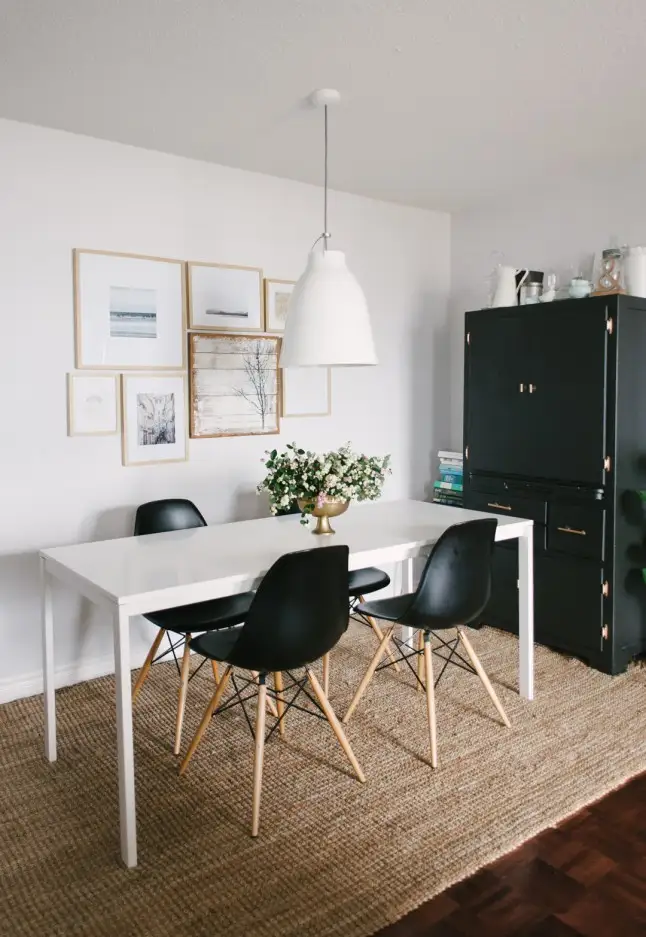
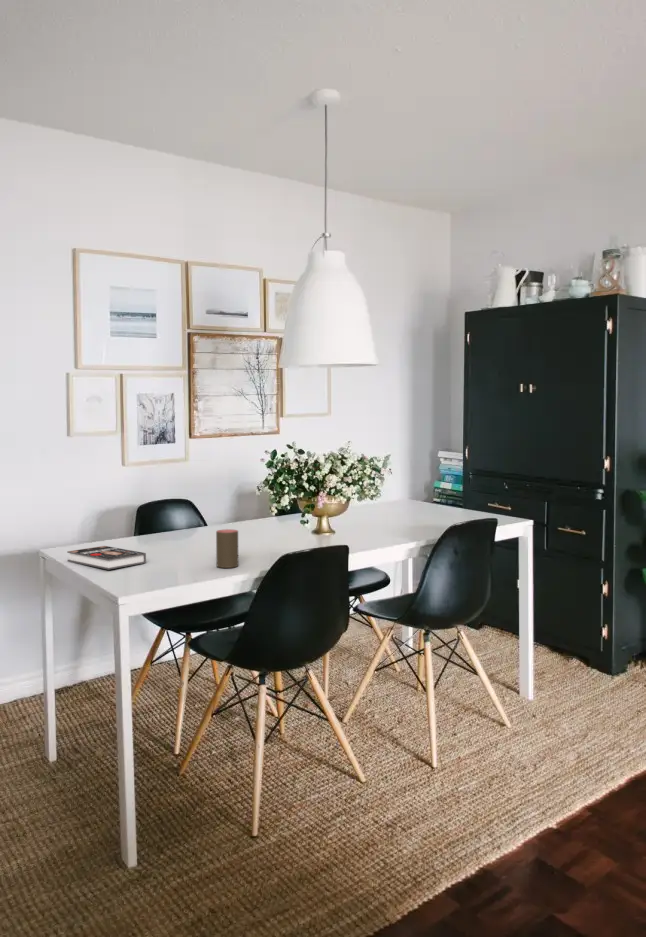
+ book [66,545,147,571]
+ cup [215,528,239,569]
